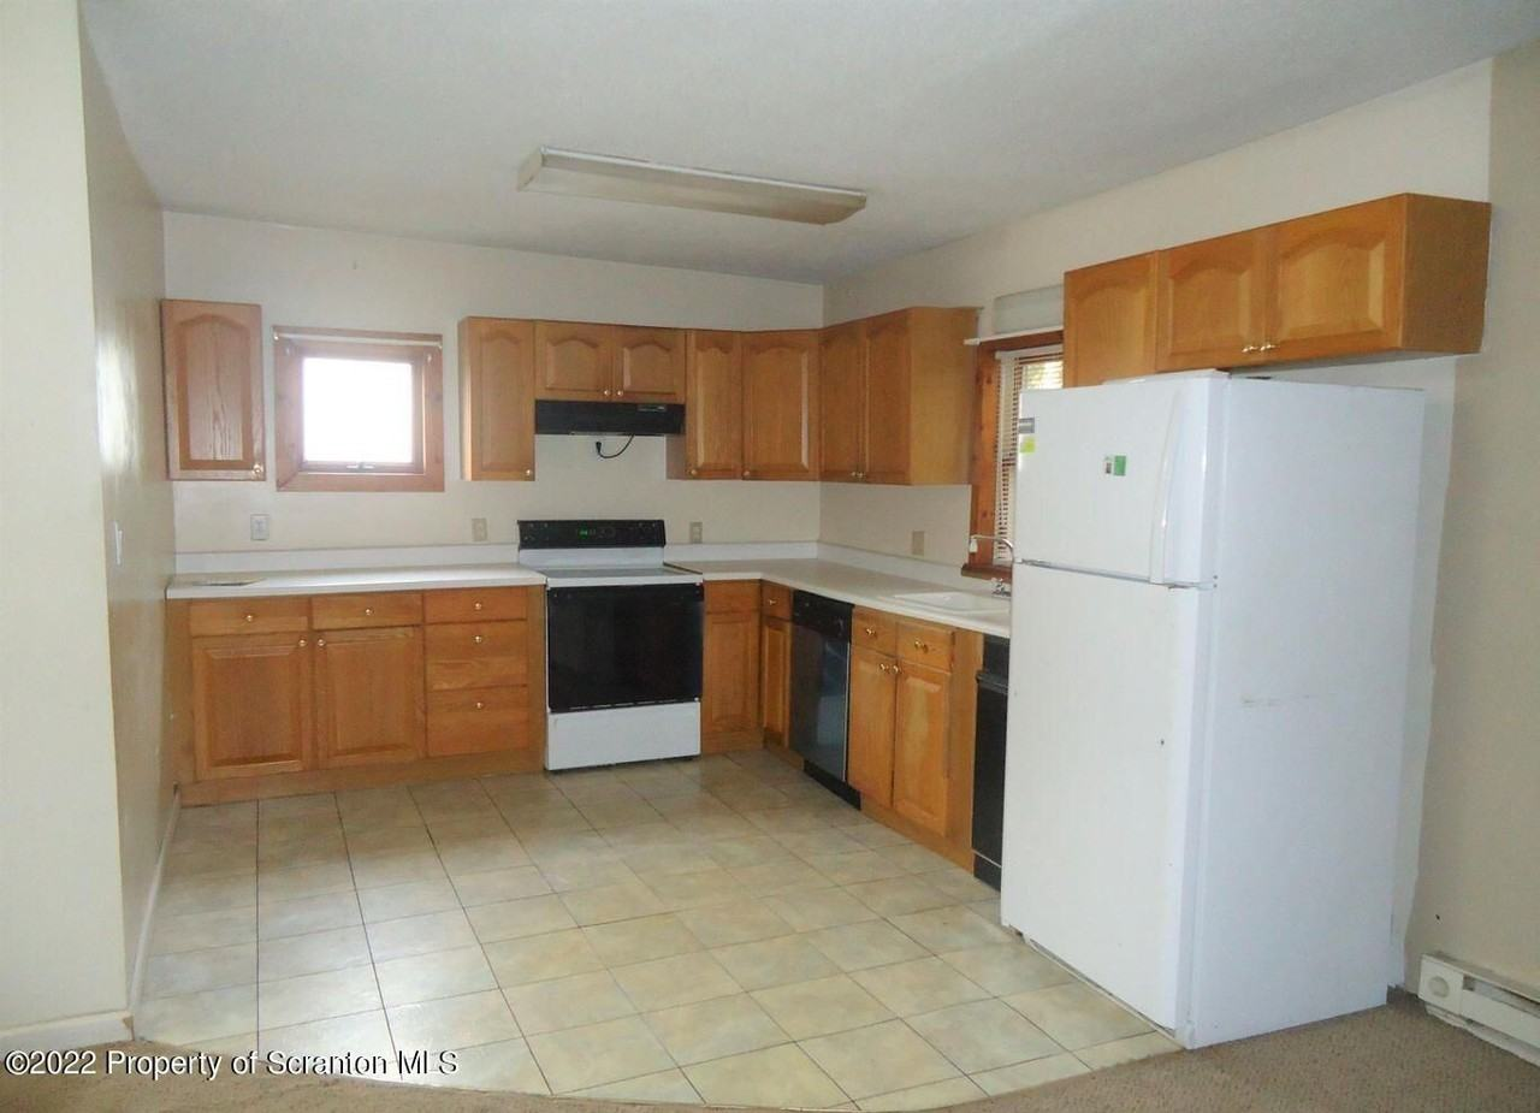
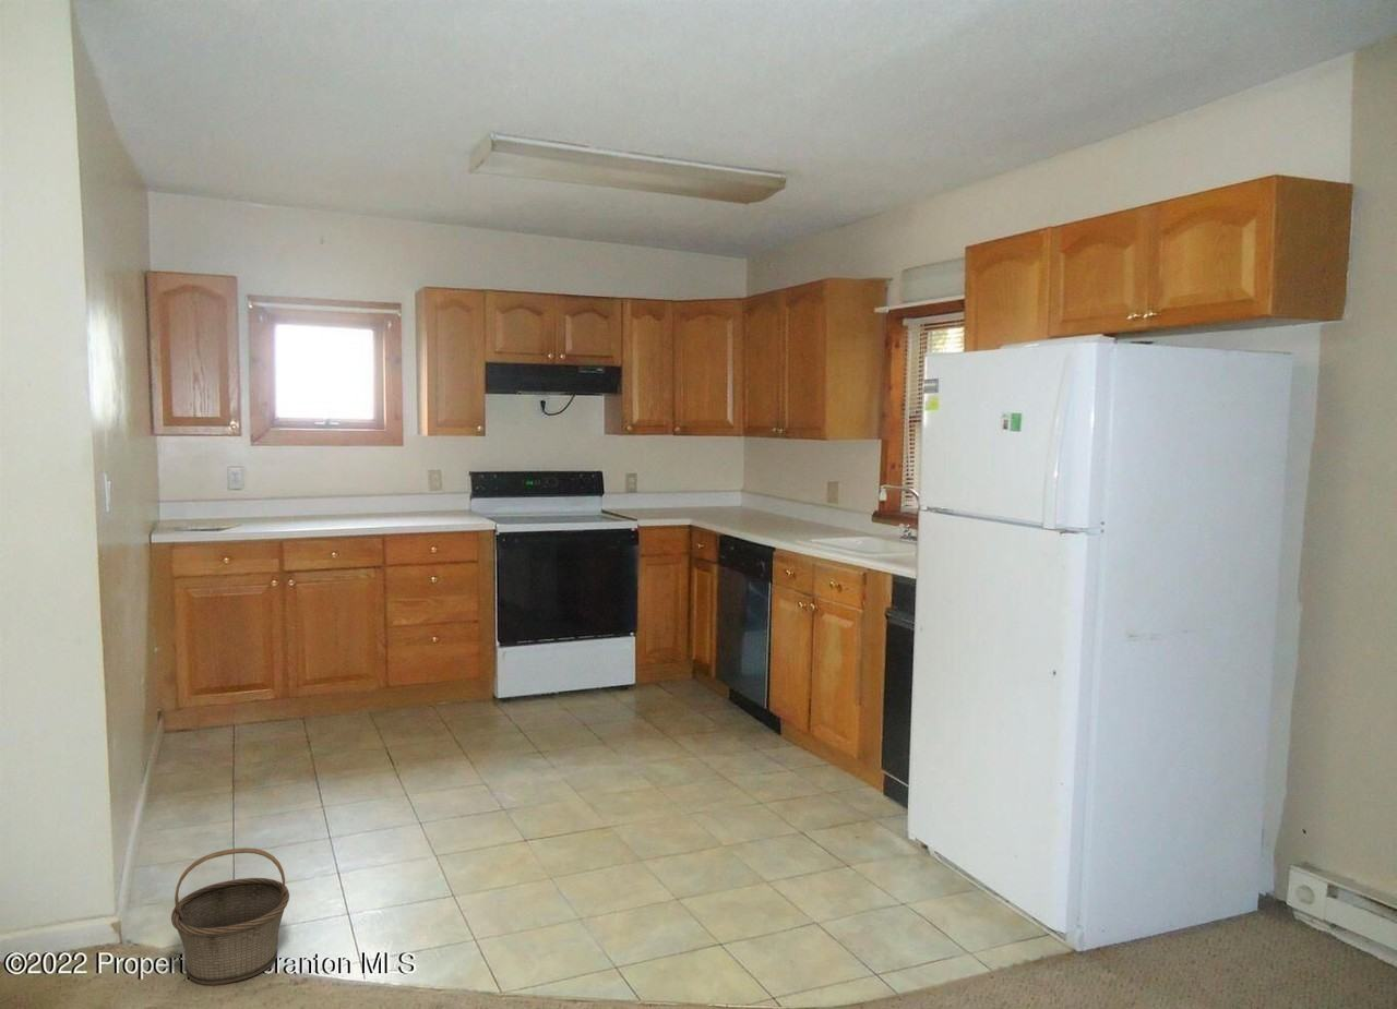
+ basket [170,846,290,986]
